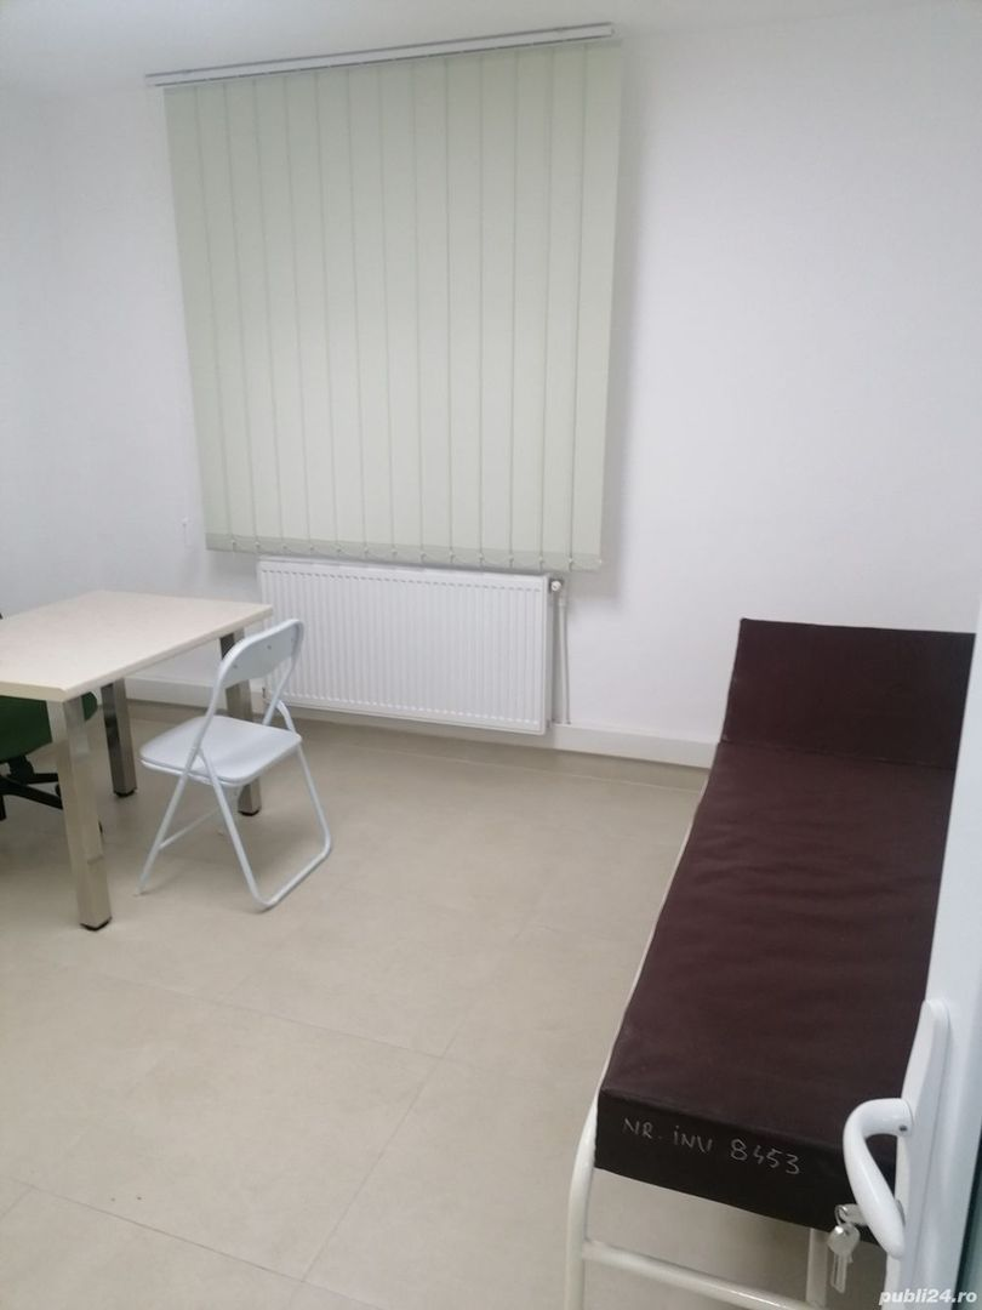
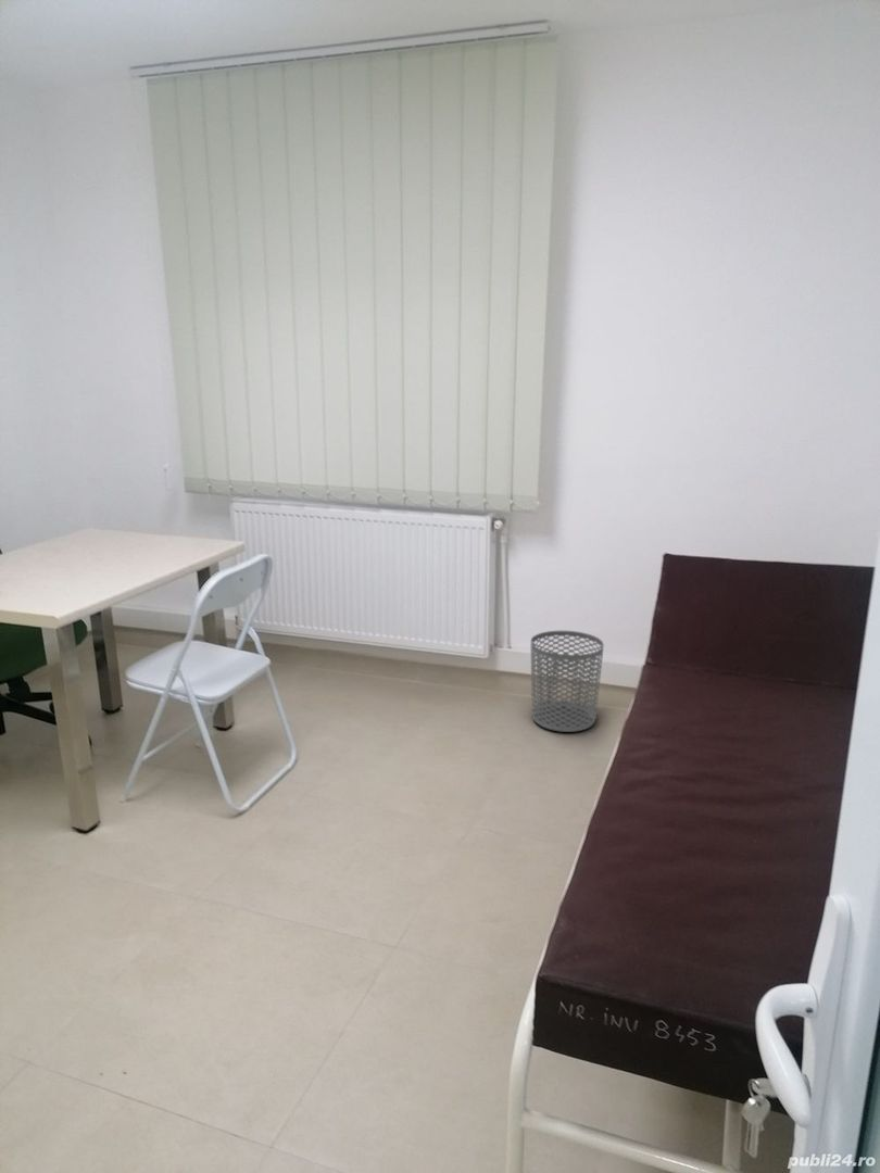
+ waste bin [530,630,604,733]
